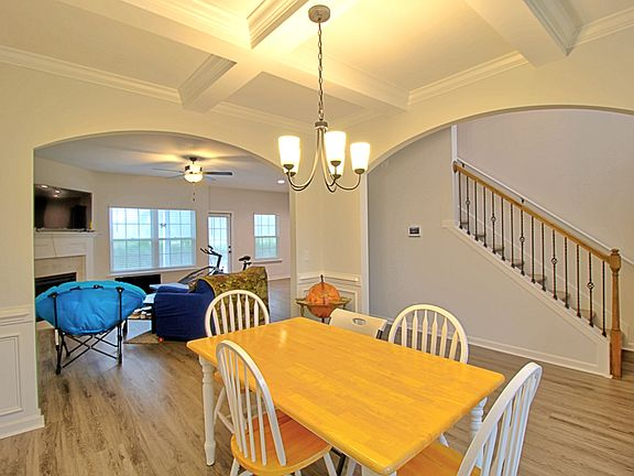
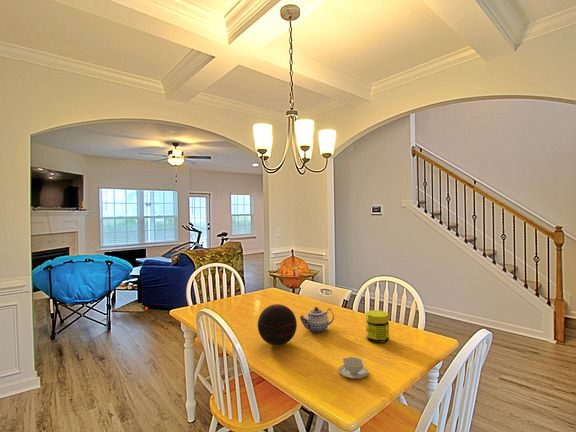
+ jar [365,309,390,344]
+ chinaware [338,356,369,379]
+ decorative orb [257,303,298,346]
+ teapot [299,306,335,334]
